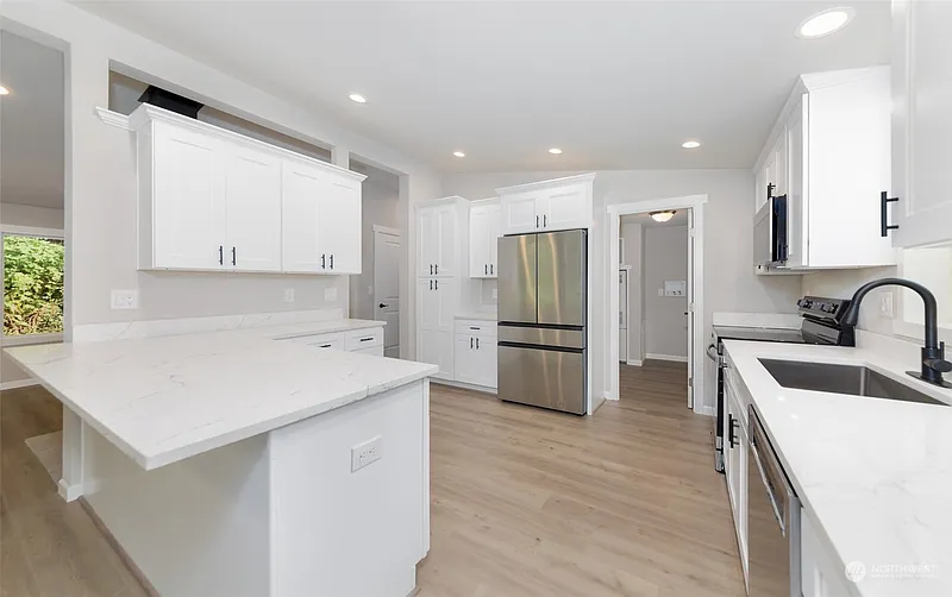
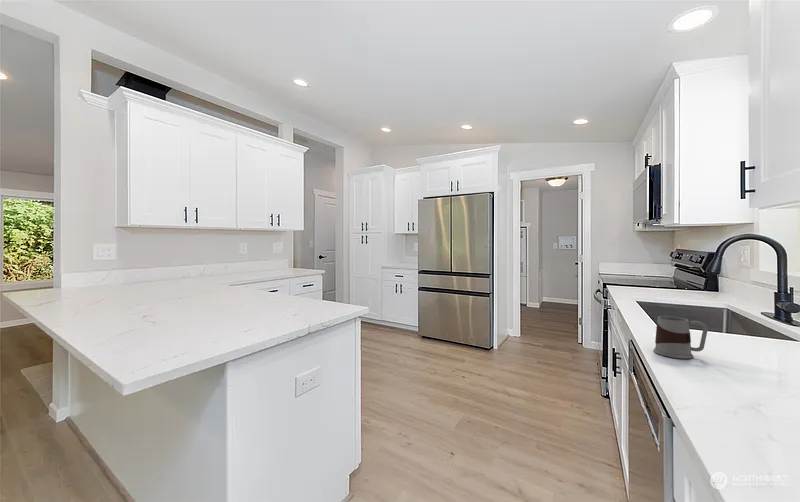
+ mug [653,315,709,360]
